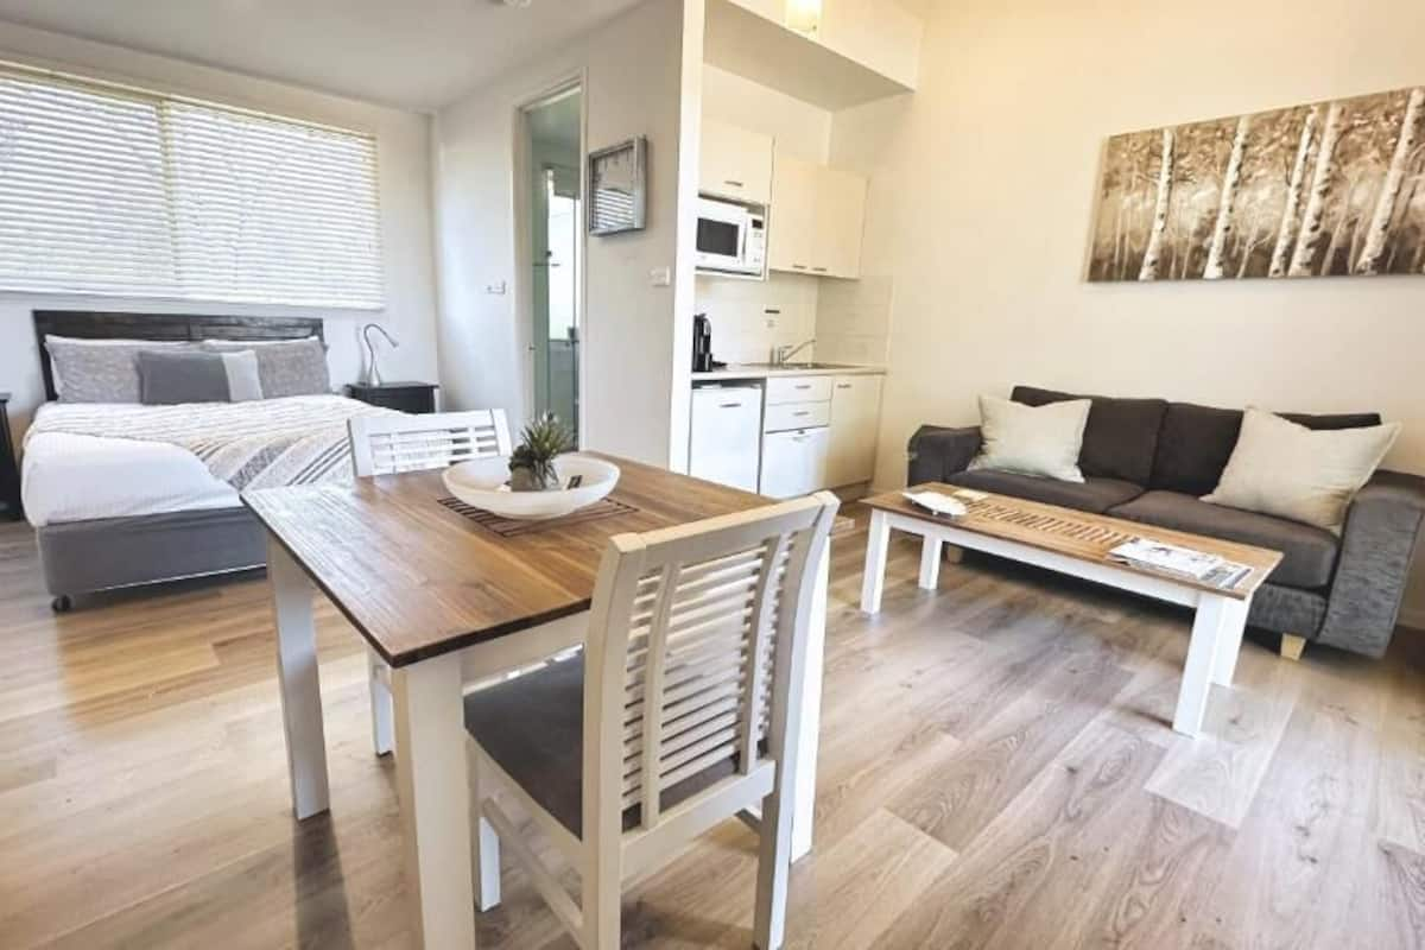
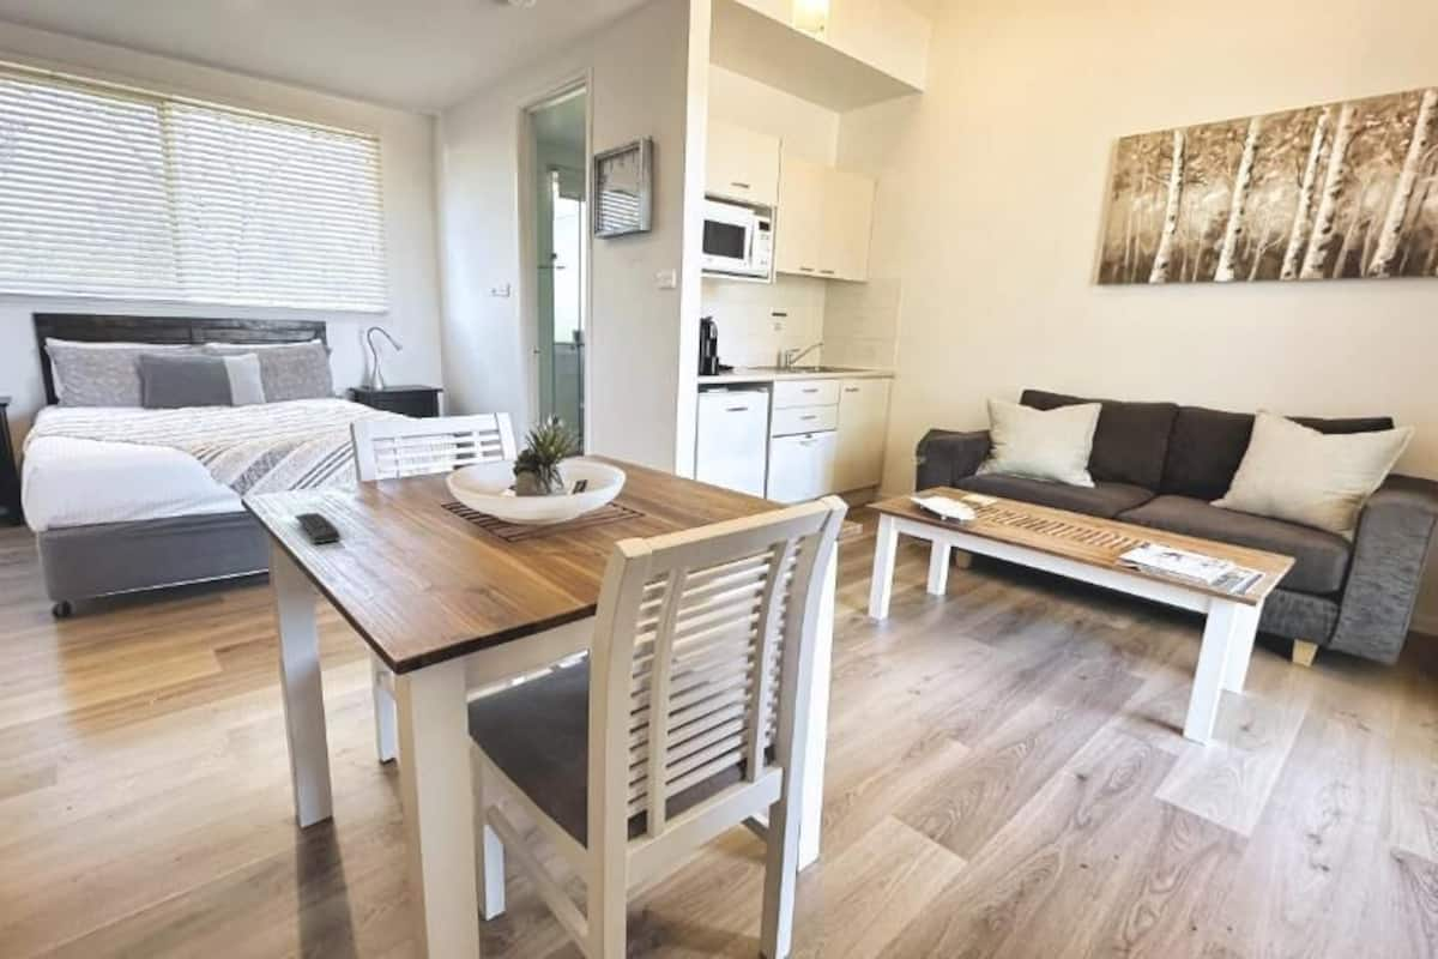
+ remote control [294,512,342,545]
